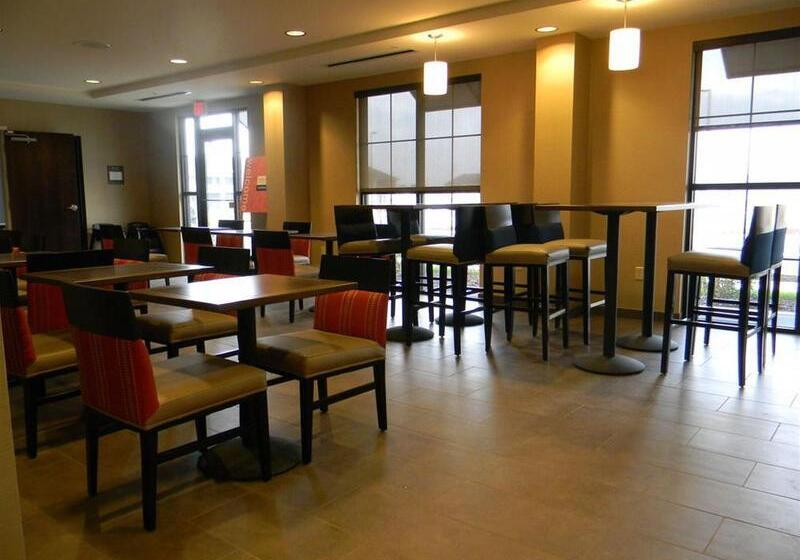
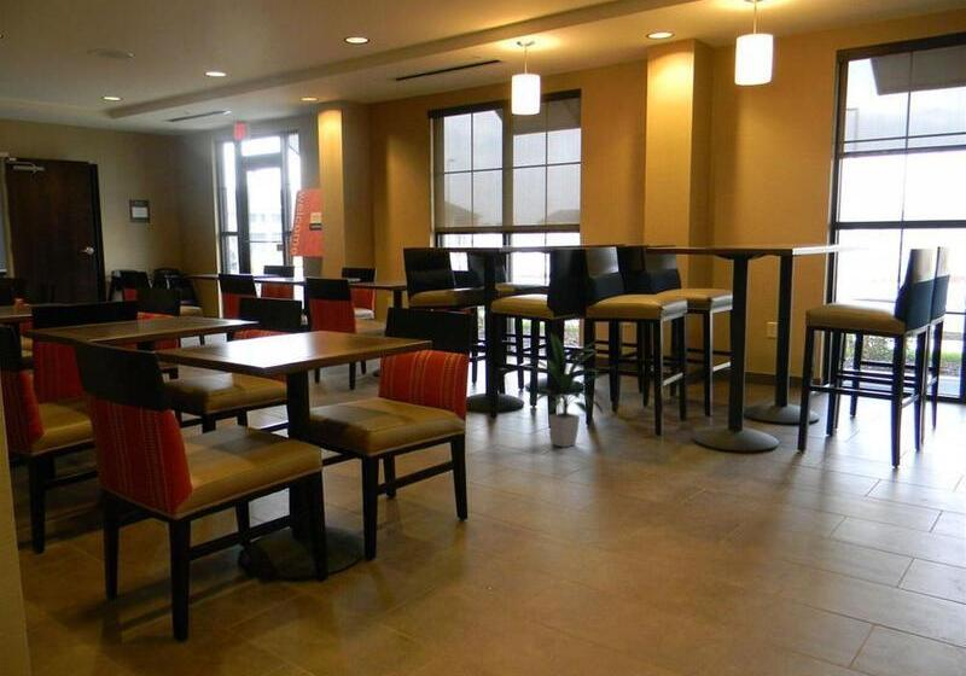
+ indoor plant [525,332,605,448]
